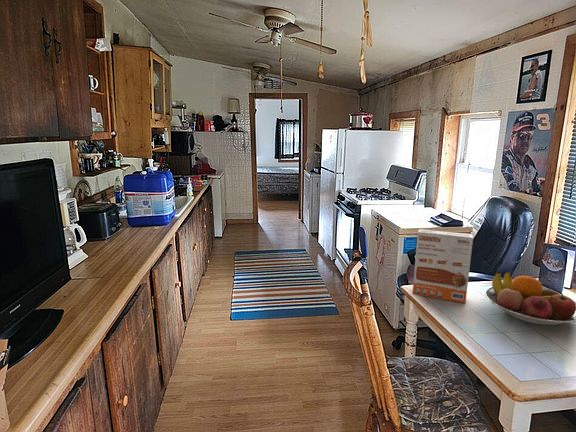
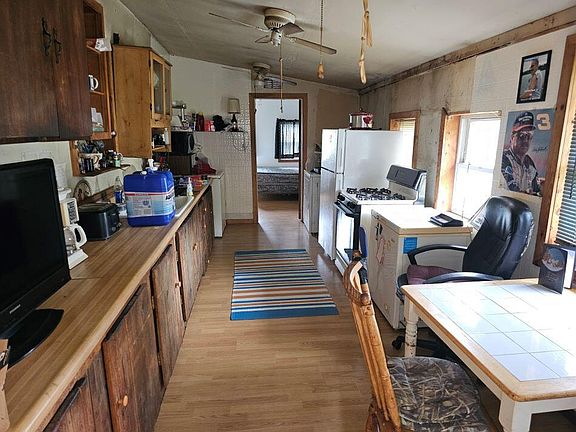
- cereal box [412,228,474,304]
- fruit bowl [484,271,576,326]
